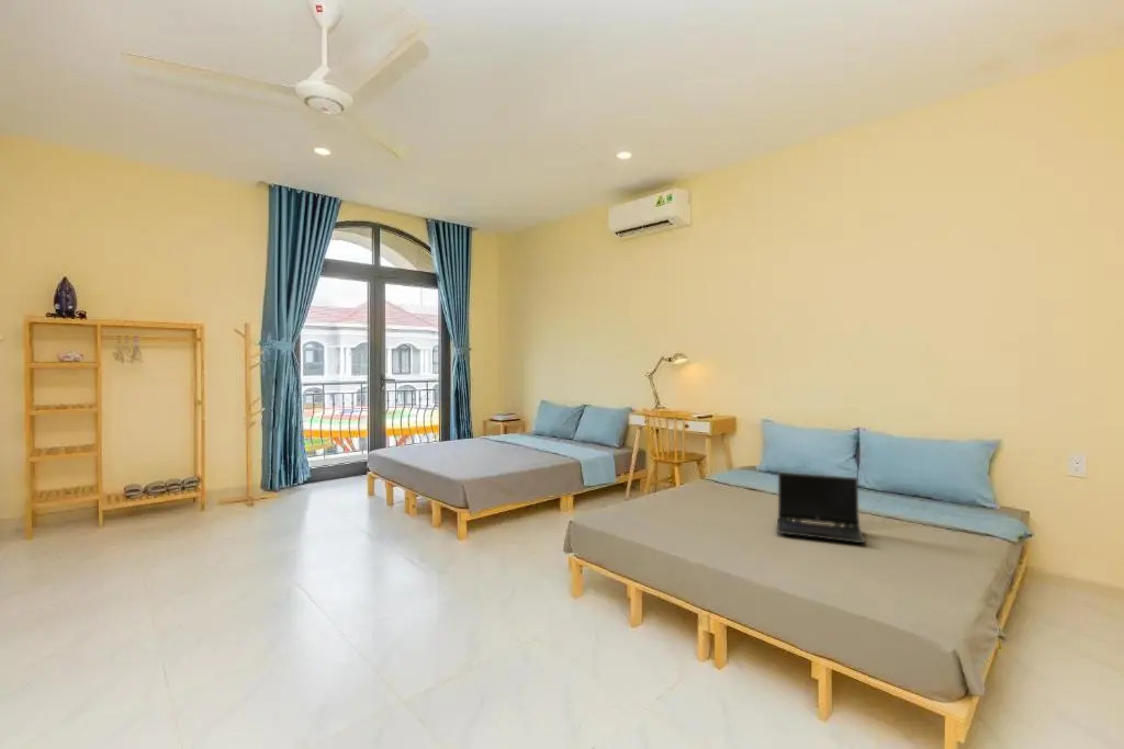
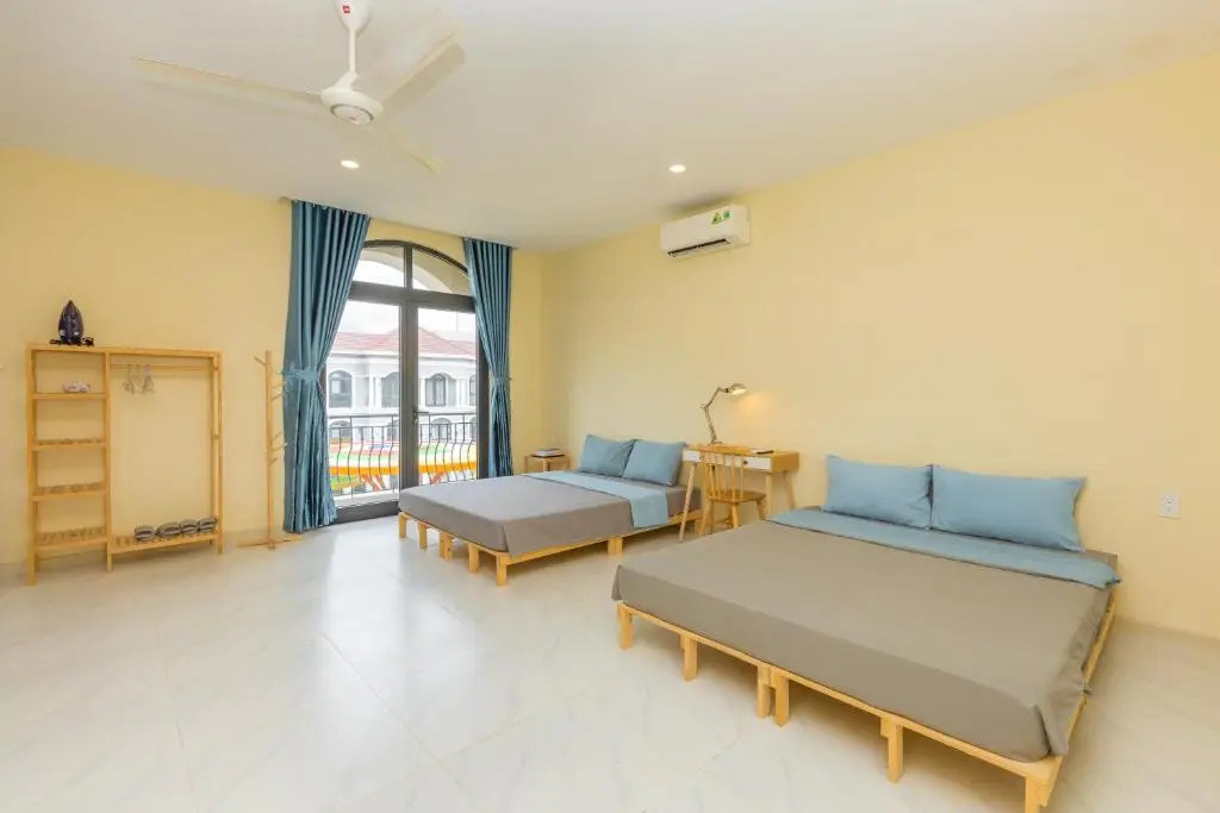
- laptop computer [775,472,867,545]
